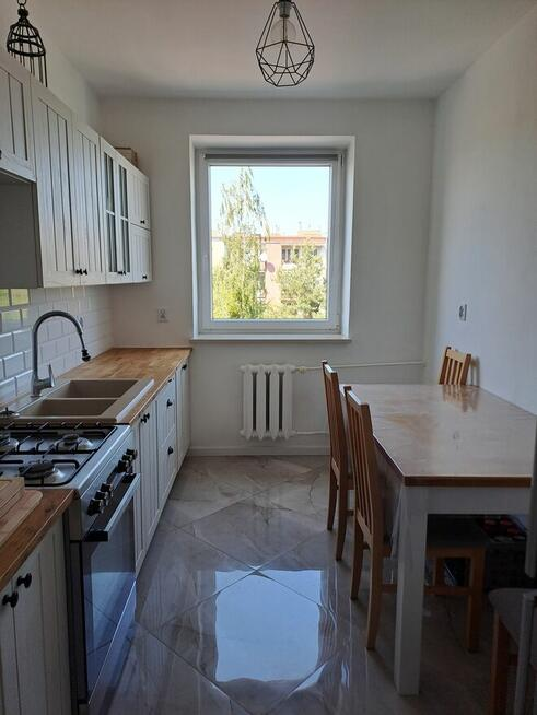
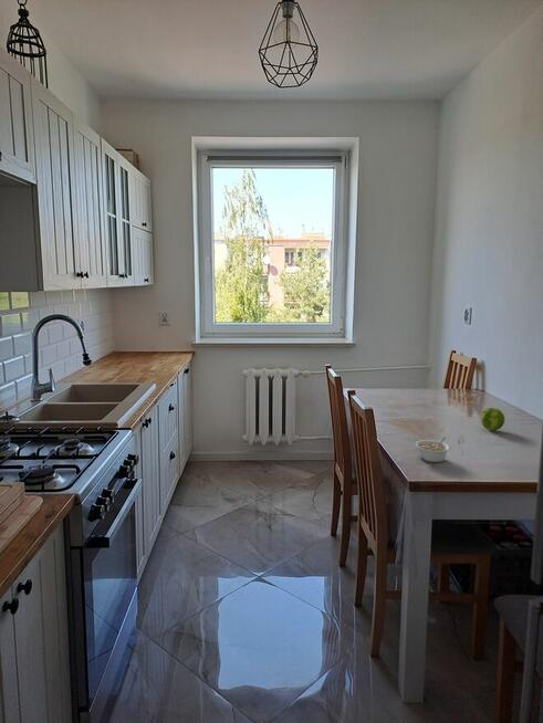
+ fruit [479,407,505,431]
+ legume [415,437,451,463]
